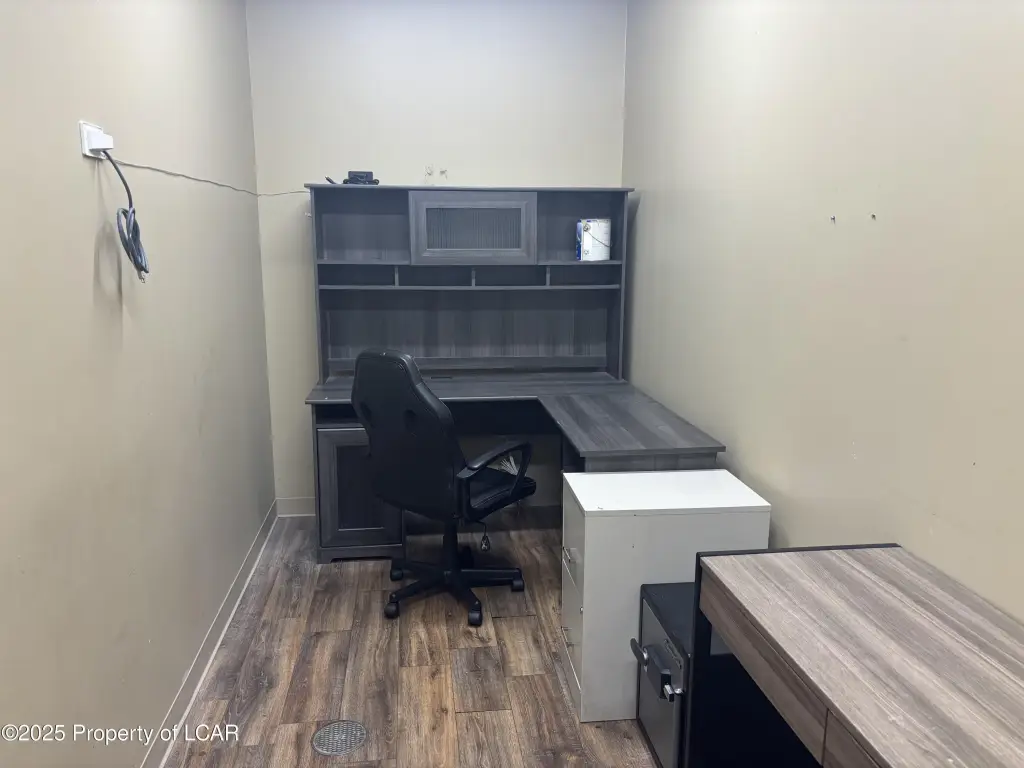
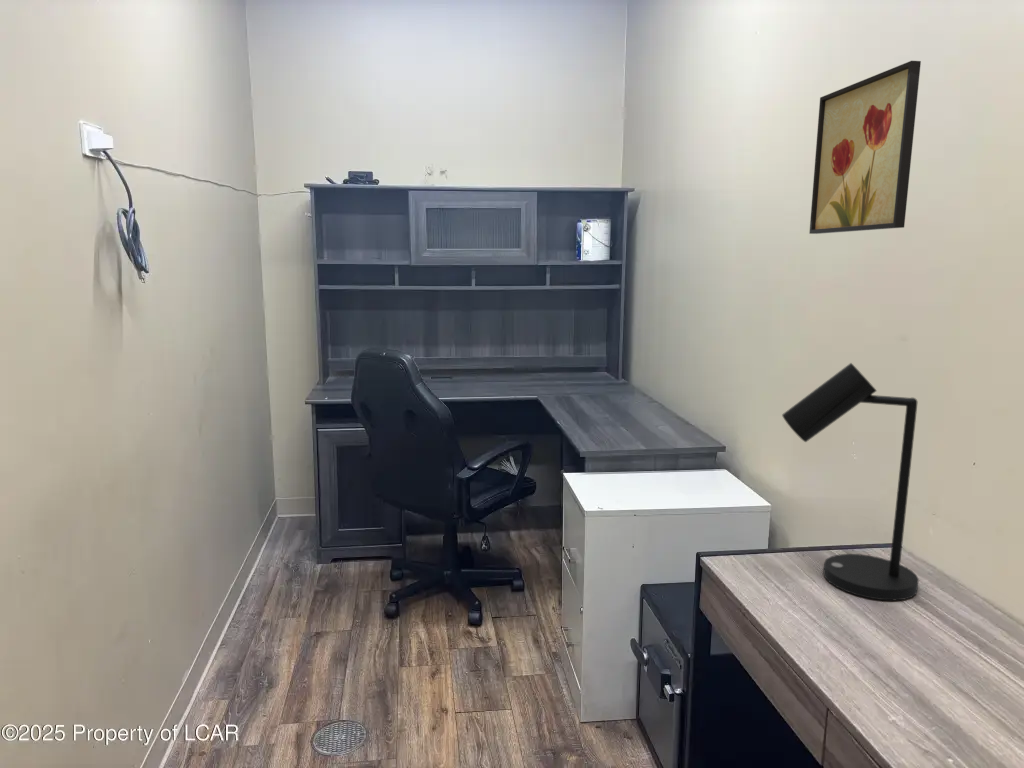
+ wall art [808,60,922,235]
+ desk lamp [781,362,920,602]
